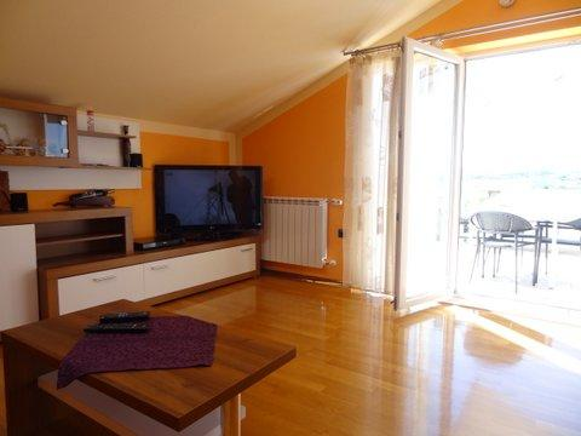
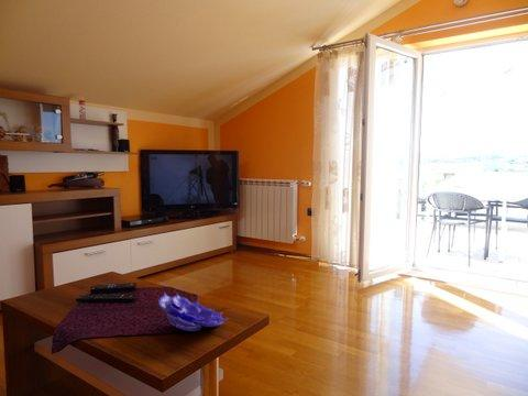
+ decorative bowl [157,290,230,332]
